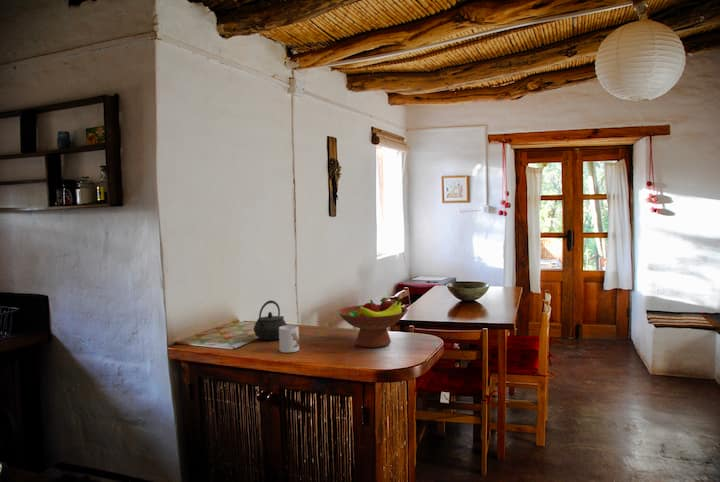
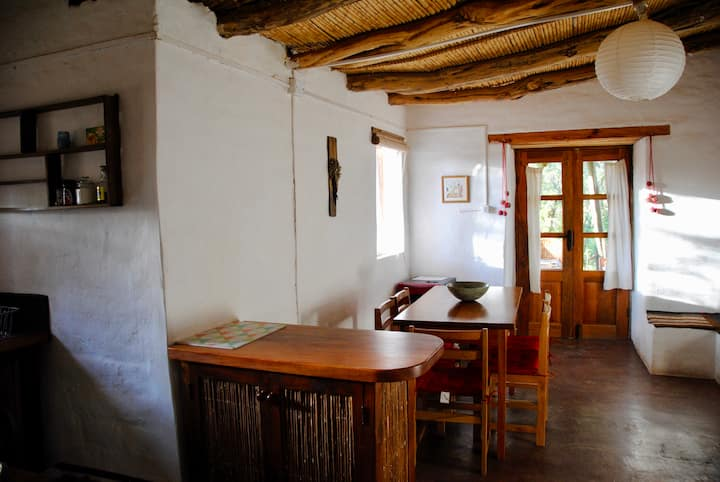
- fruit bowl [337,296,409,348]
- kettle [253,299,288,341]
- mug [278,324,300,354]
